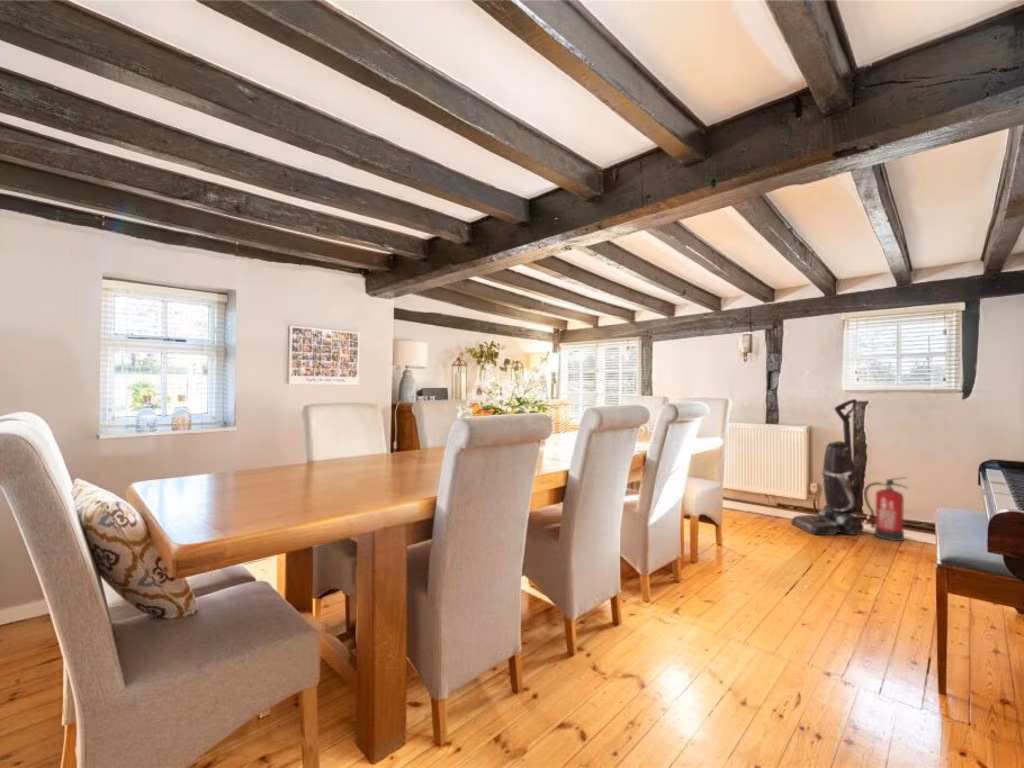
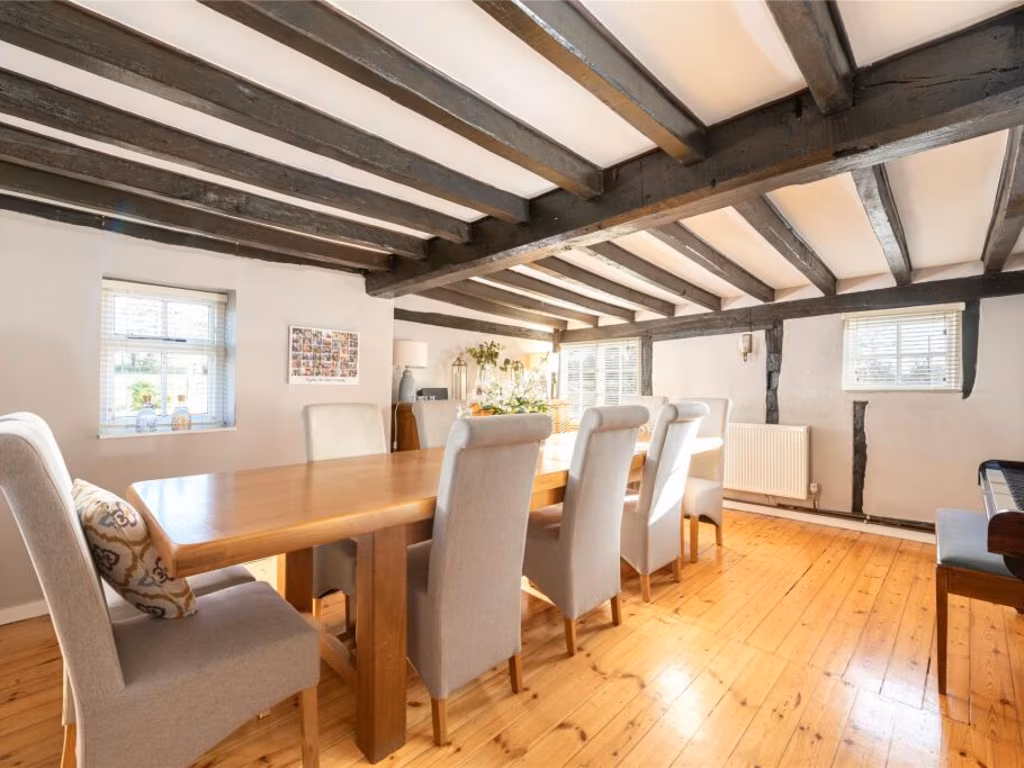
- vacuum cleaner [790,398,865,536]
- fire extinguisher [863,476,909,542]
